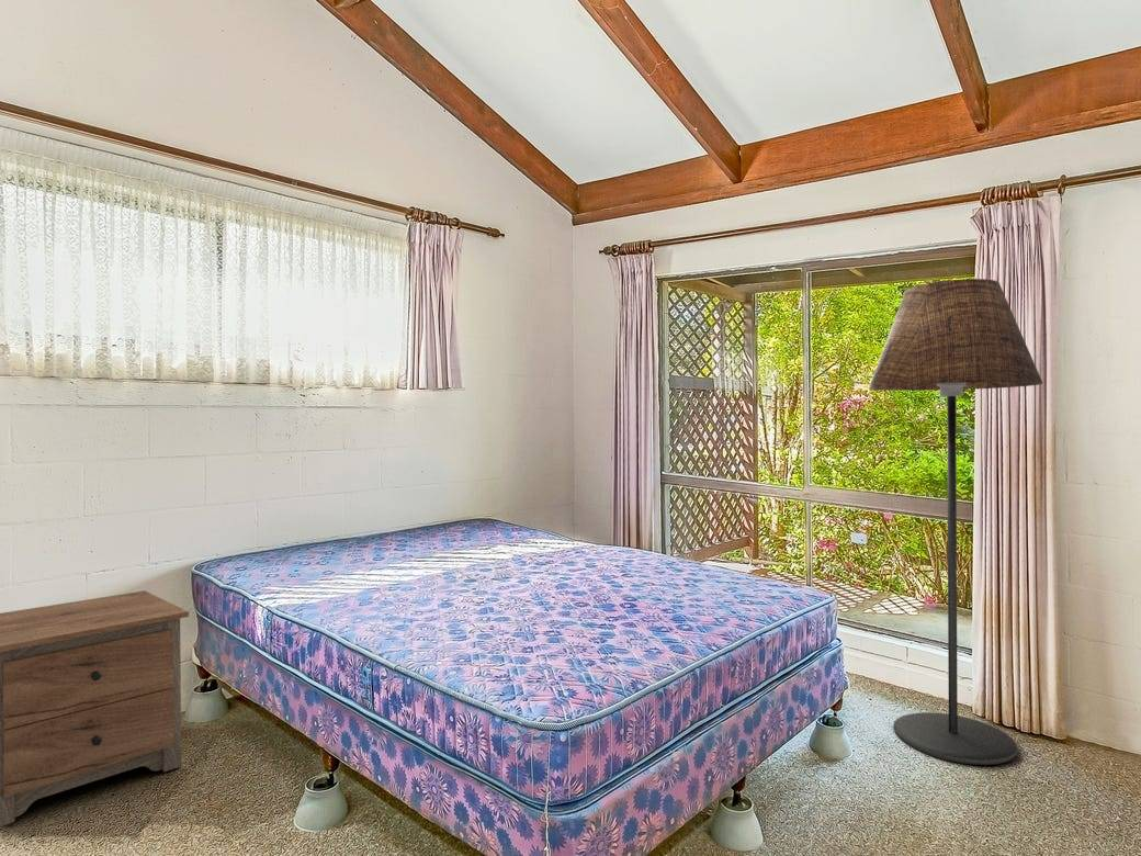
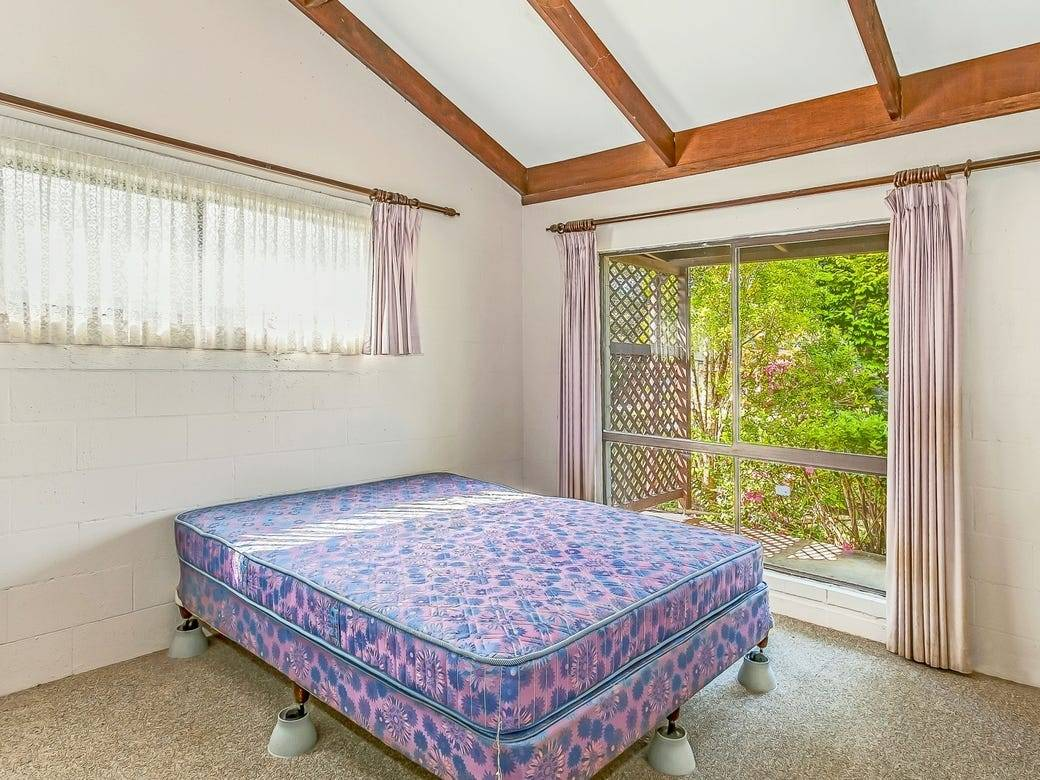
- floor lamp [868,278,1044,766]
- nightstand [0,589,190,827]
